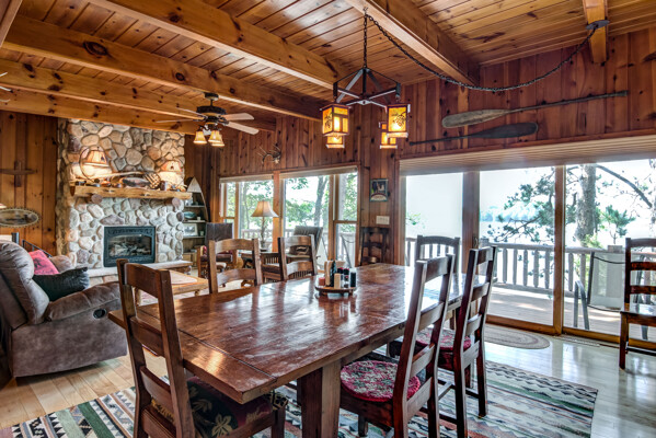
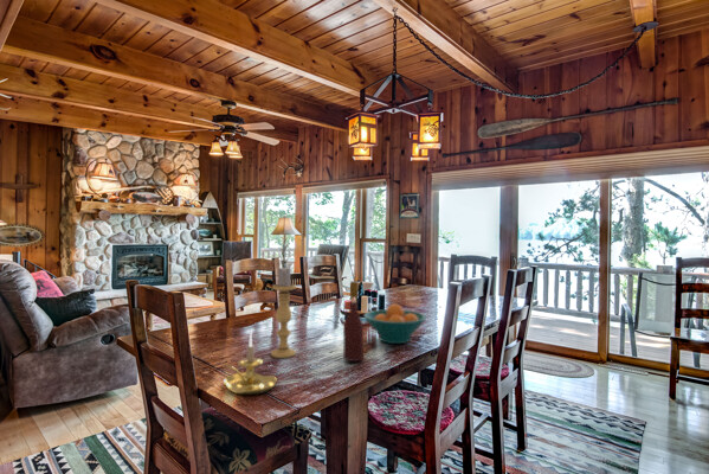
+ wine bottle [342,280,365,363]
+ fruit bowl [363,302,427,345]
+ candle holder [270,267,297,359]
+ candle holder [220,331,278,396]
